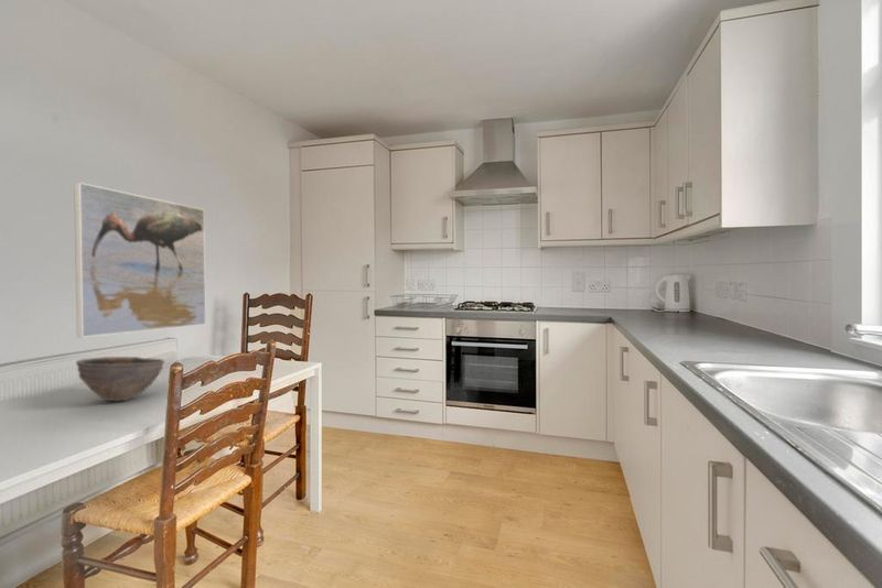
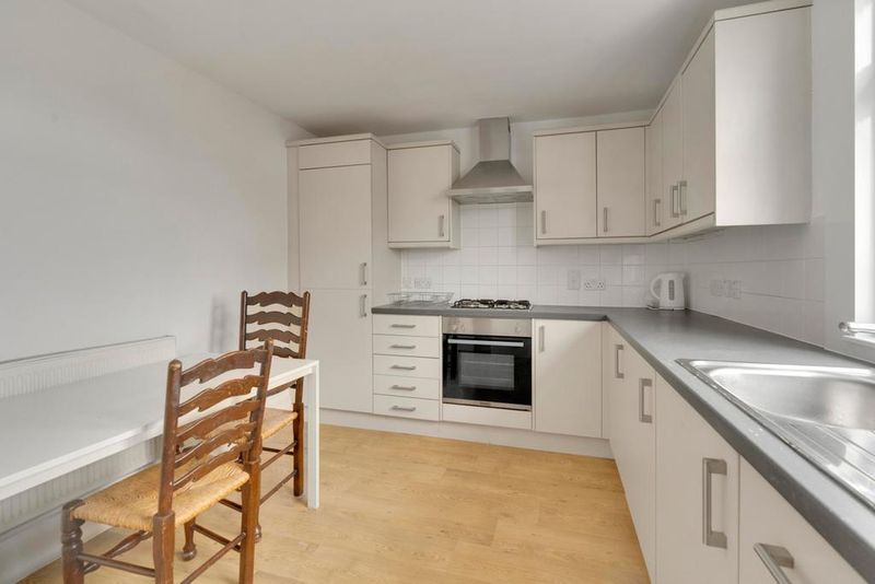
- bowl [75,356,165,403]
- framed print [73,182,207,338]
